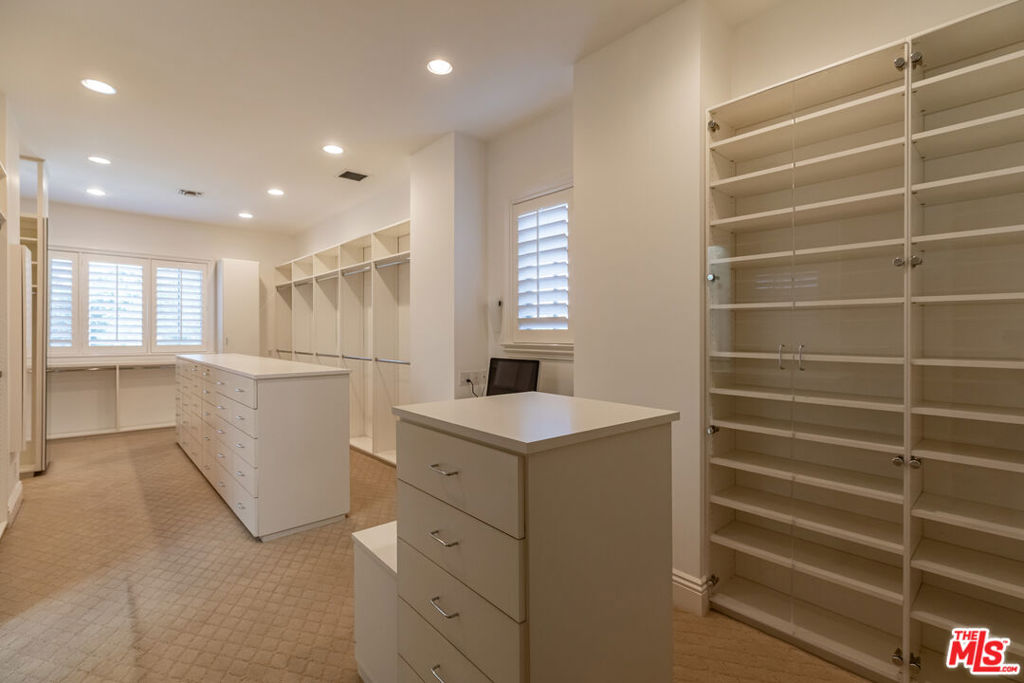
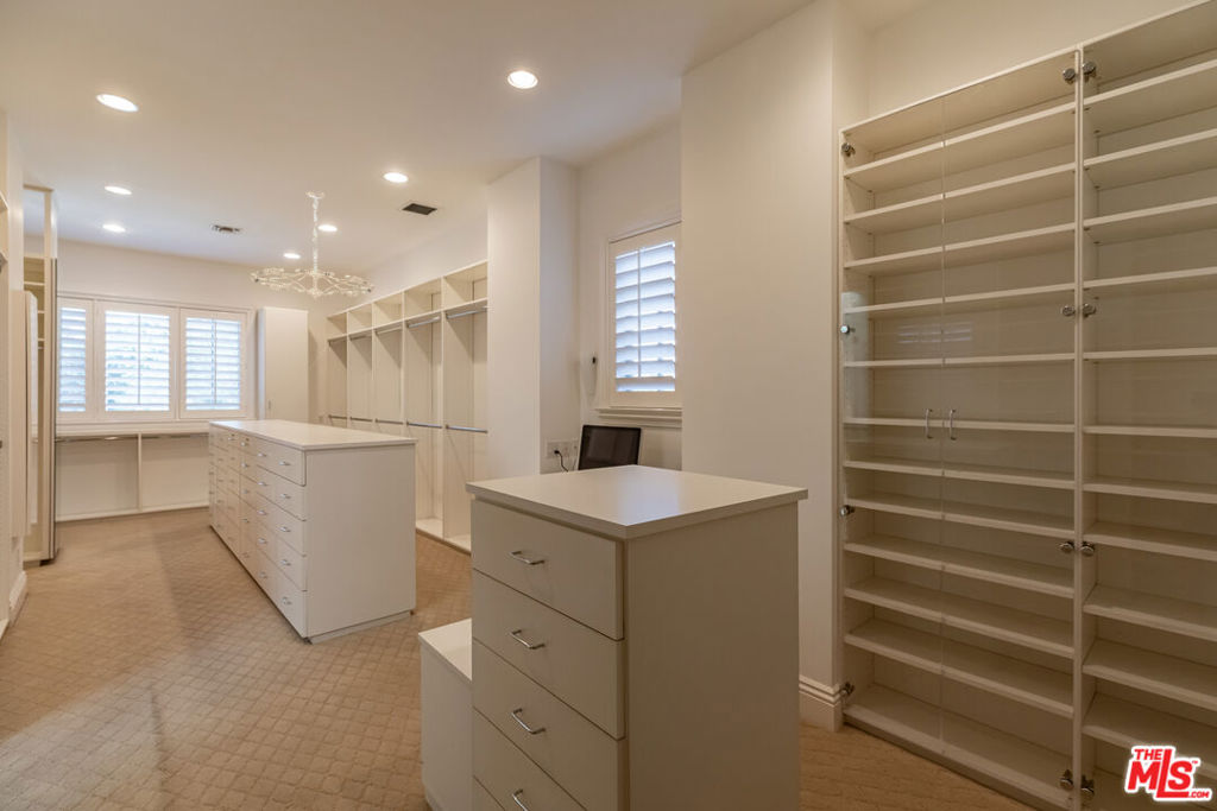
+ chandelier [250,190,376,300]
